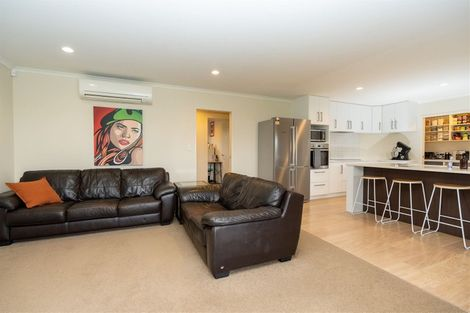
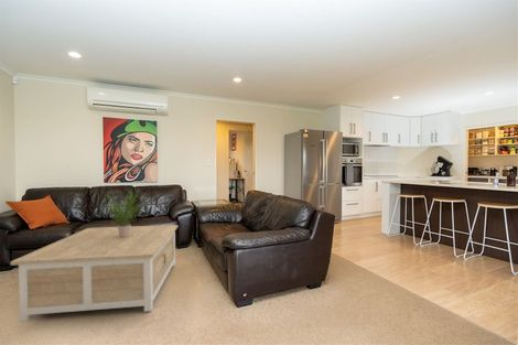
+ potted plant [101,191,147,238]
+ coffee table [10,224,179,323]
